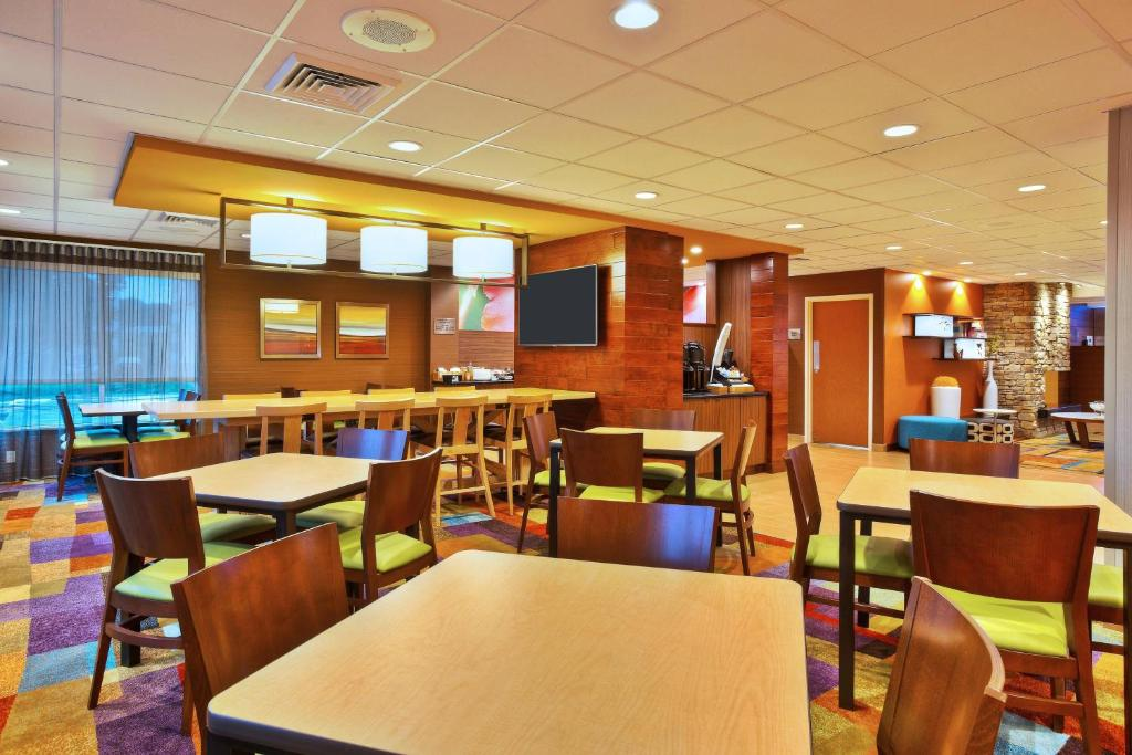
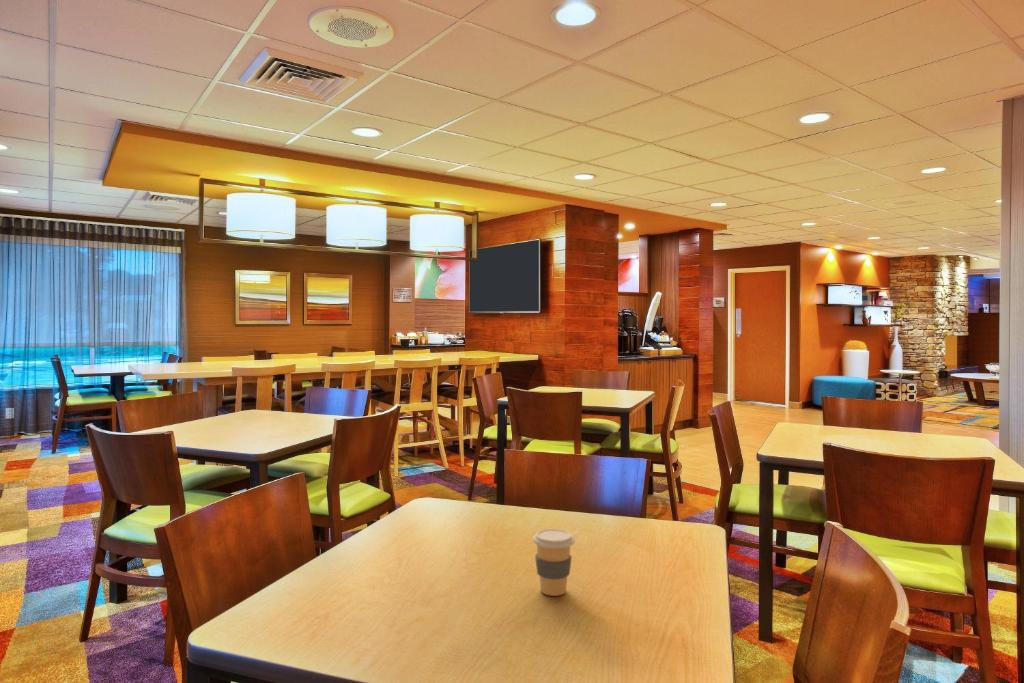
+ coffee cup [532,528,576,597]
